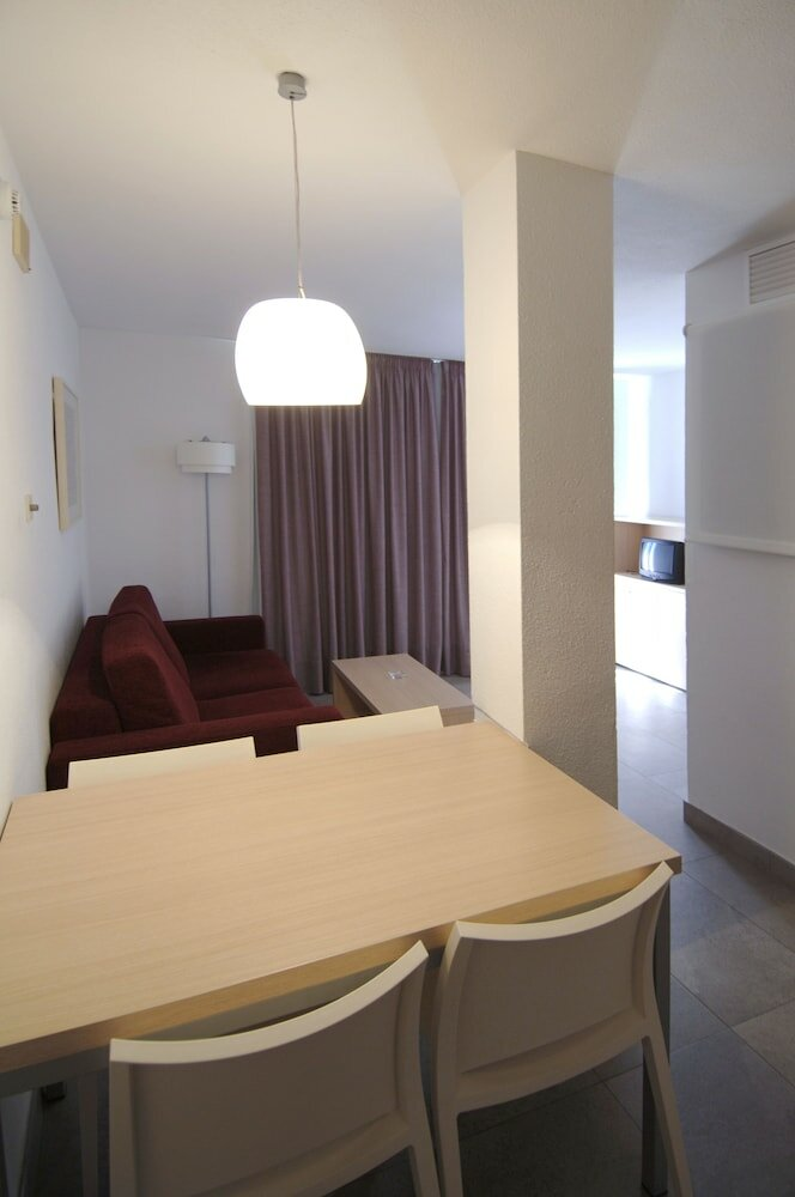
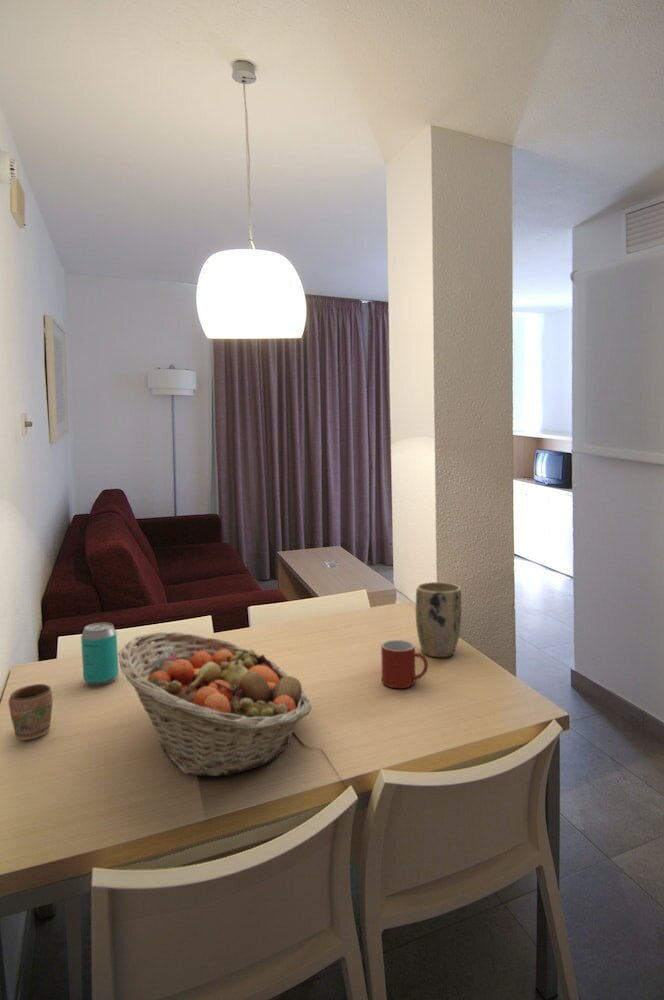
+ mug [380,639,429,689]
+ beverage can [80,622,119,687]
+ mug [8,683,53,741]
+ plant pot [415,581,463,658]
+ fruit basket [117,631,312,778]
